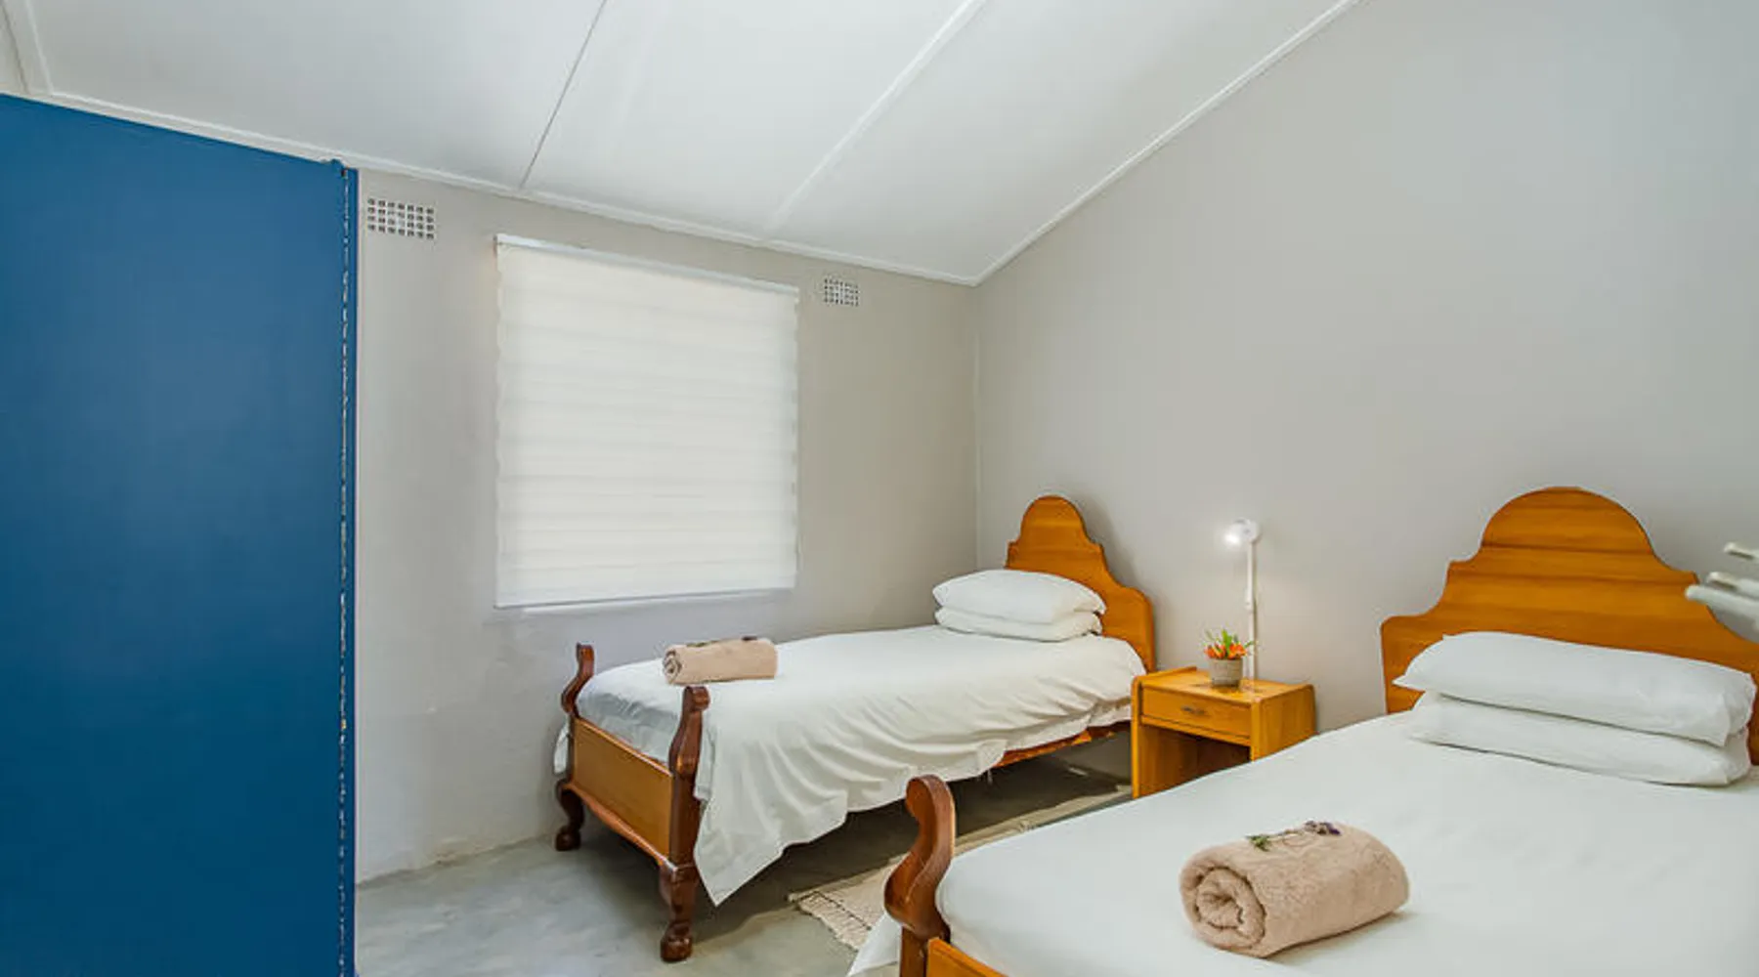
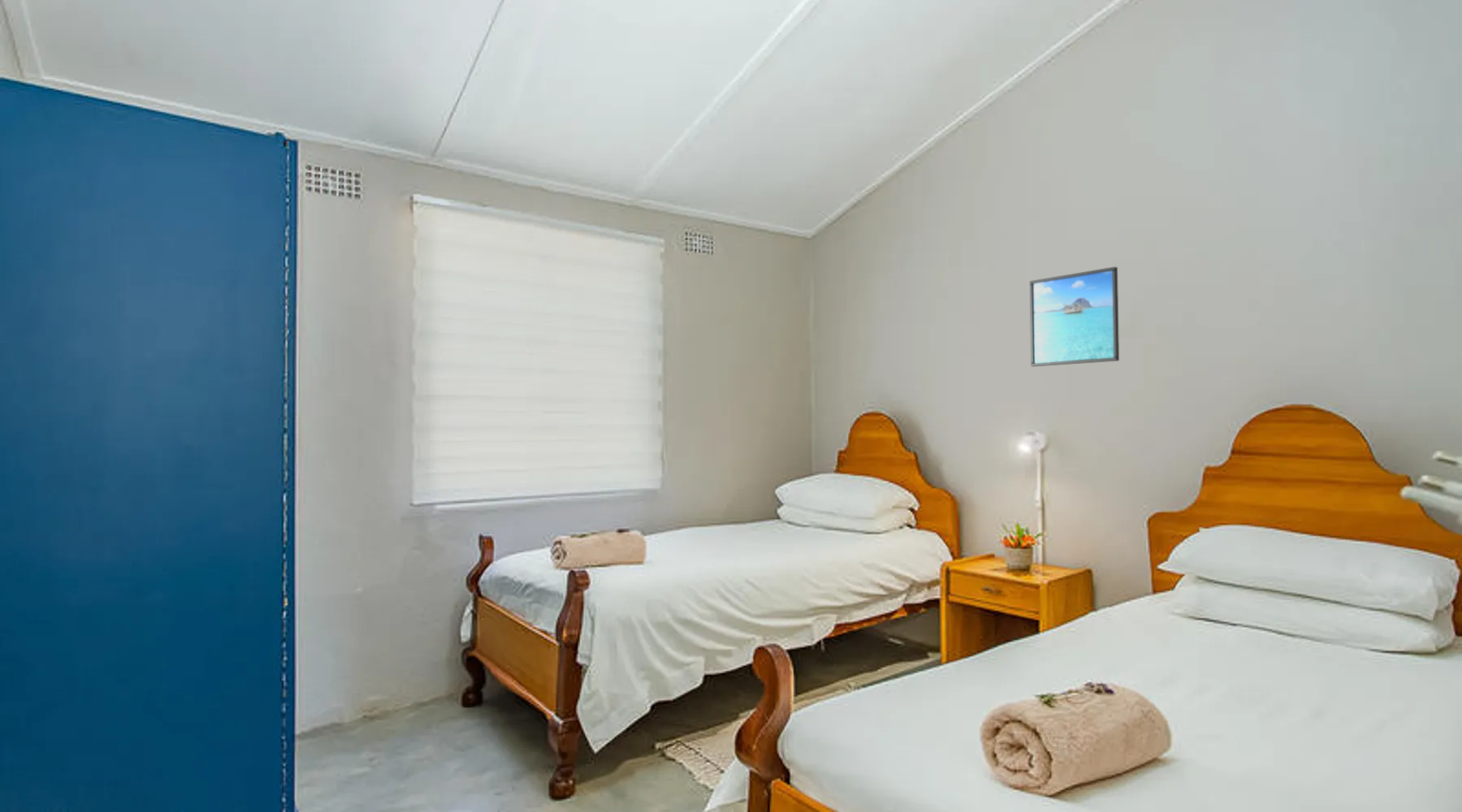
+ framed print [1029,266,1120,367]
